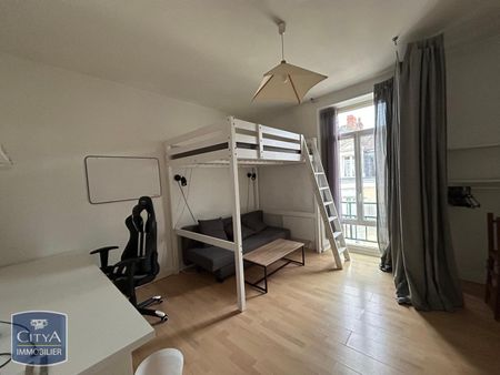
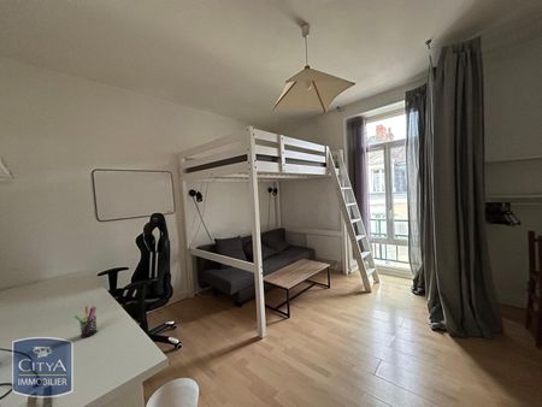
+ pen holder [73,305,99,340]
